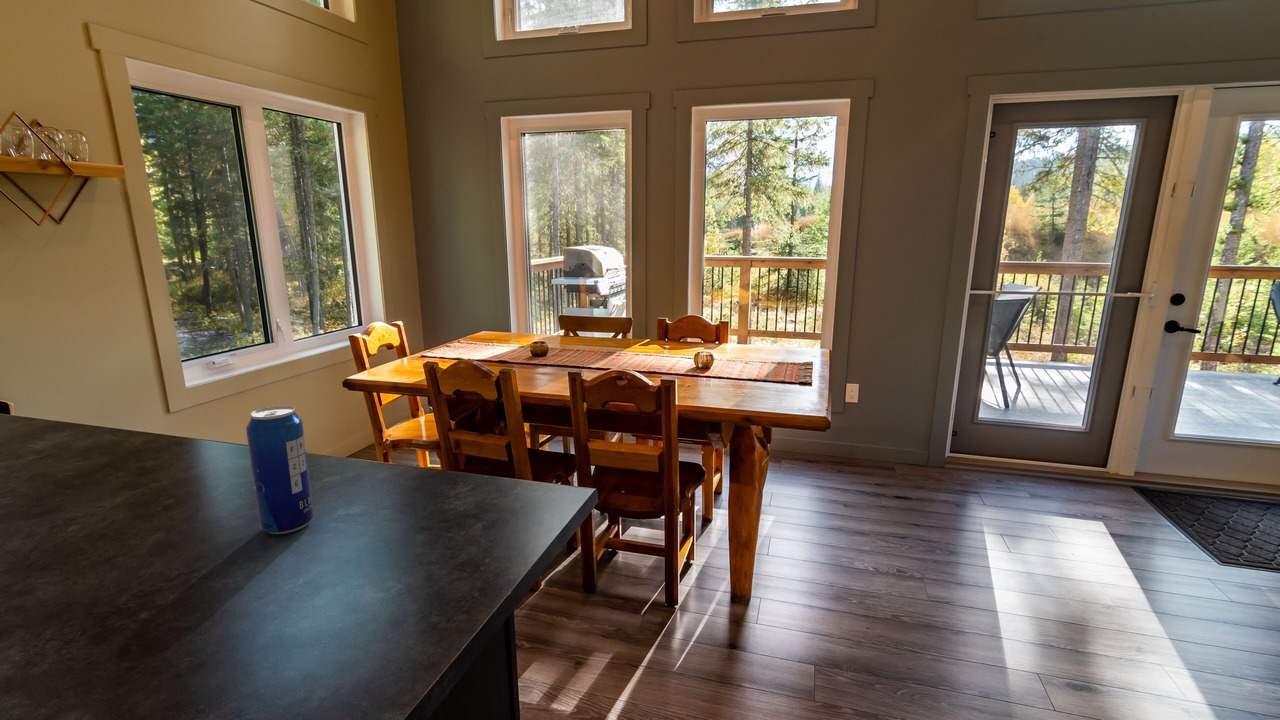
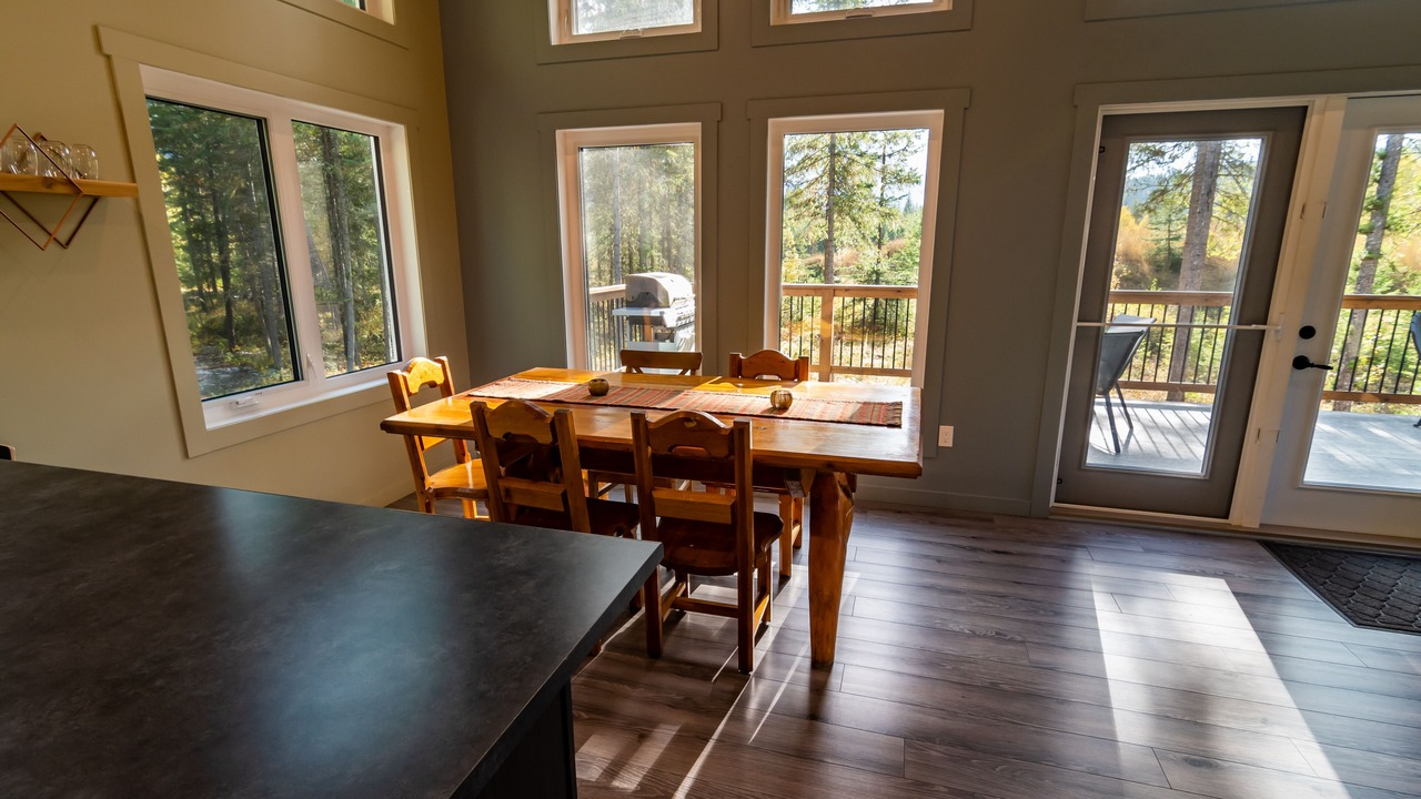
- beverage can [245,405,315,535]
